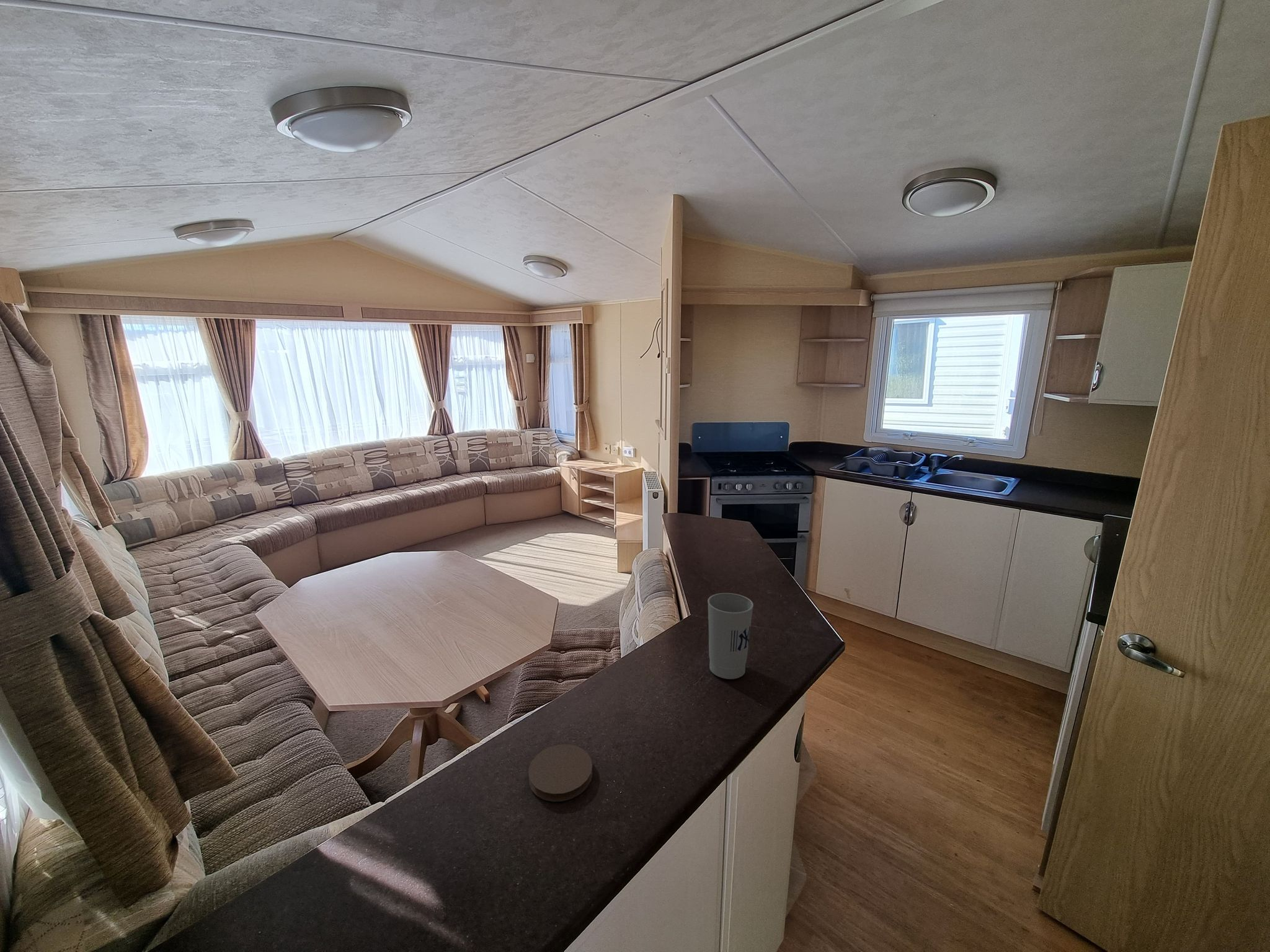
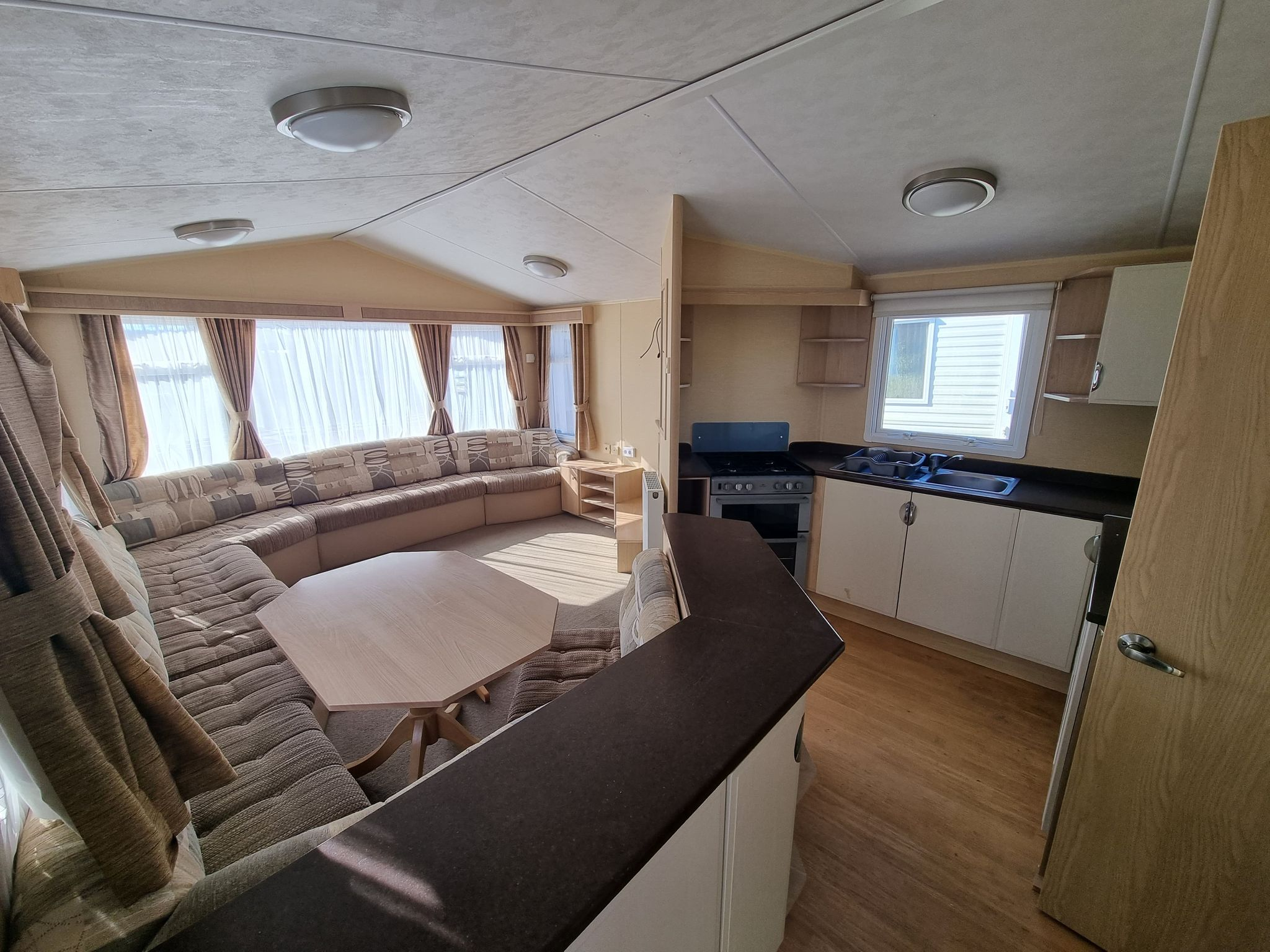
- cup [707,593,754,680]
- coaster [528,744,593,802]
